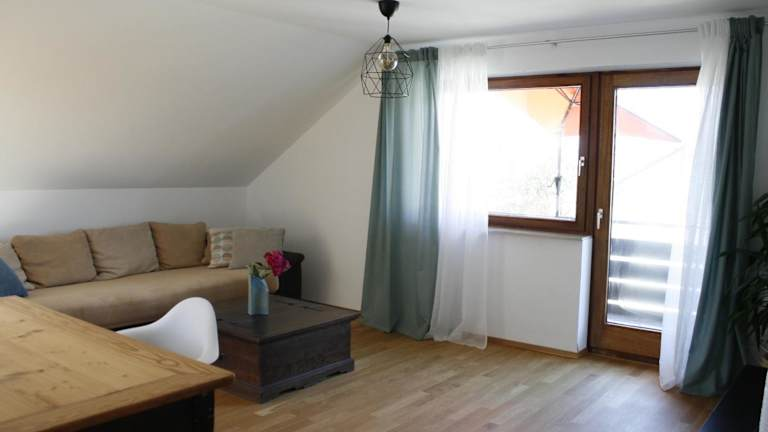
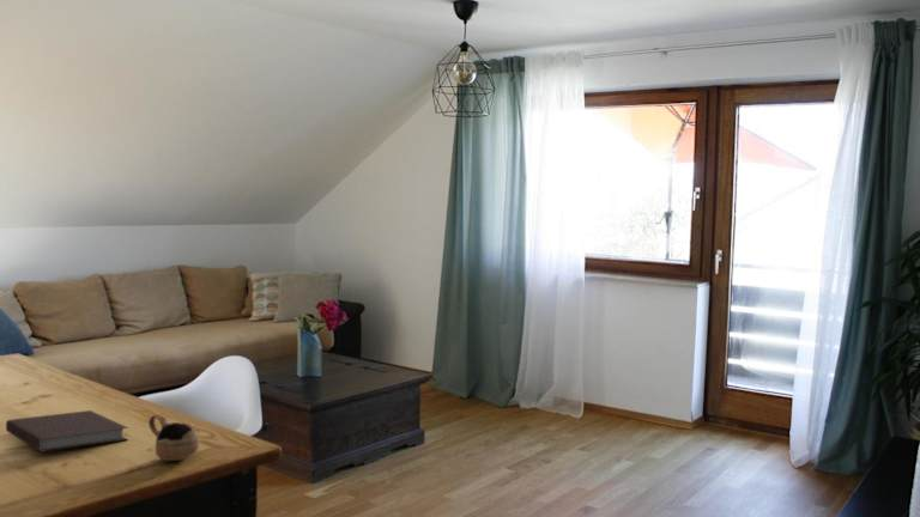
+ cup [147,413,200,462]
+ notebook [5,409,129,452]
